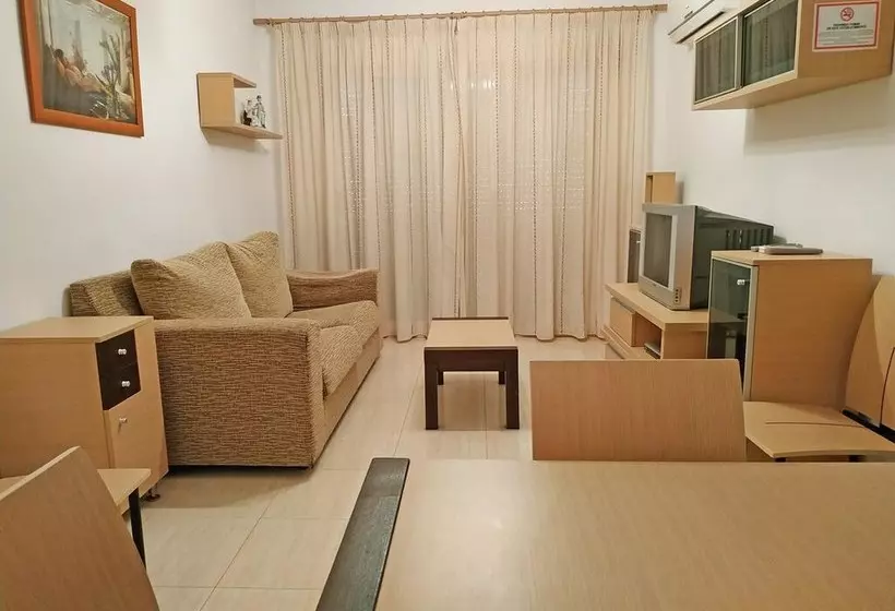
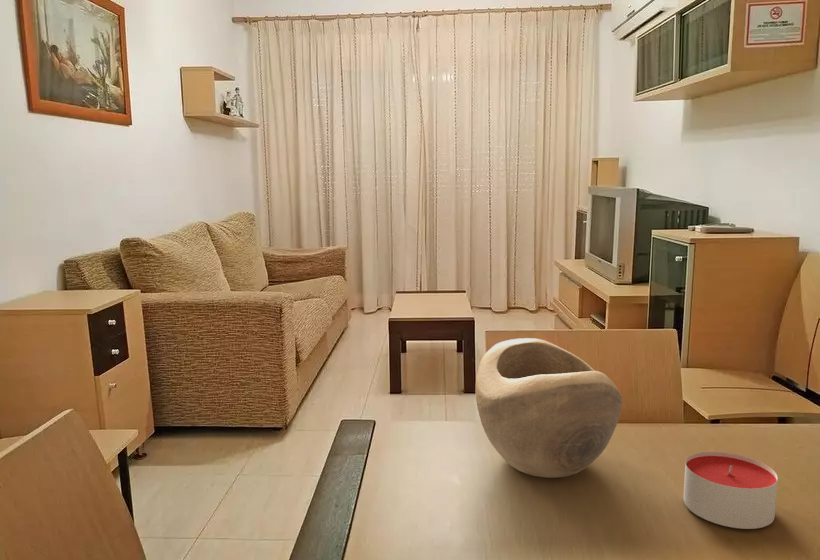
+ decorative bowl [474,337,623,479]
+ candle [682,451,779,530]
